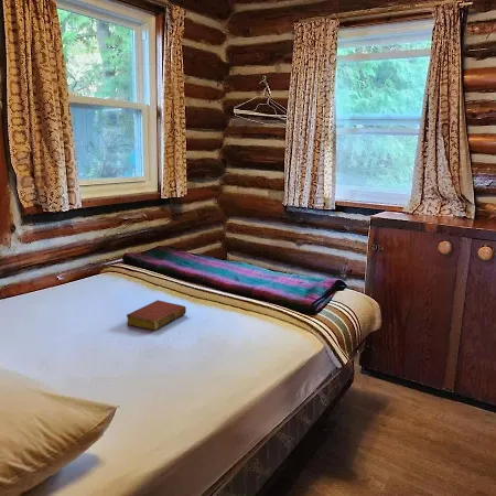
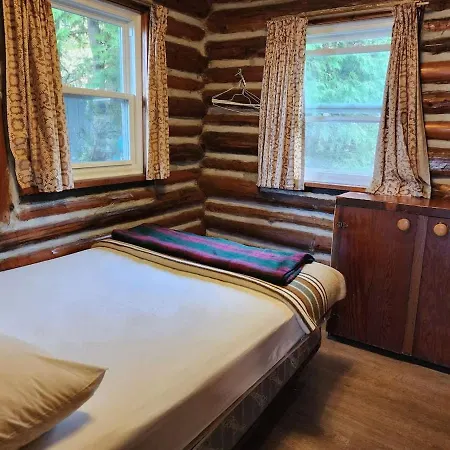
- book [126,299,187,332]
